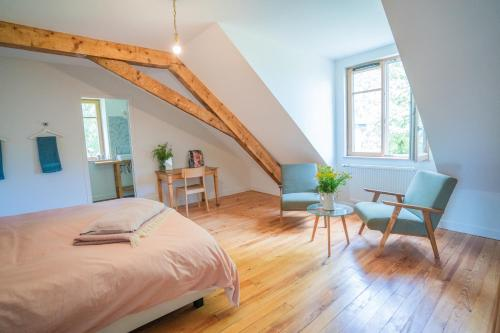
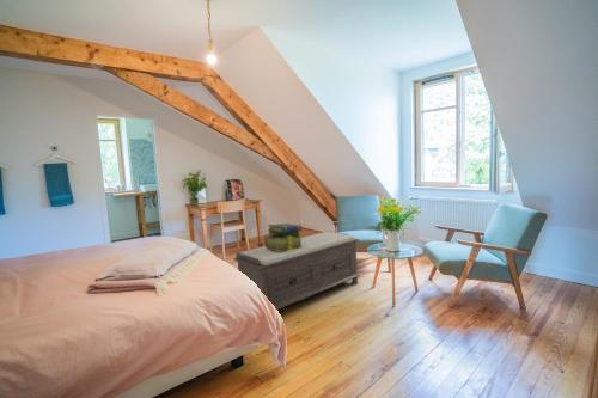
+ bench [232,229,361,311]
+ stack of books [263,222,304,251]
